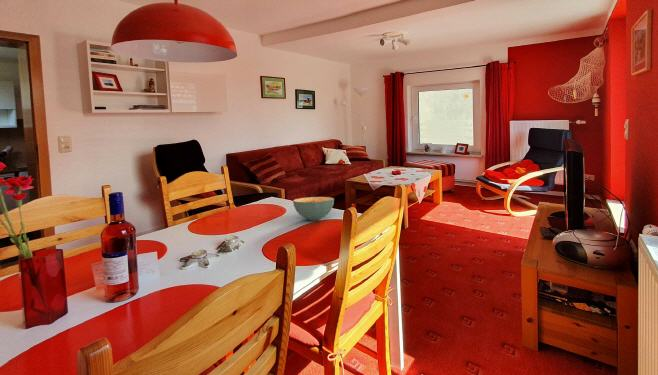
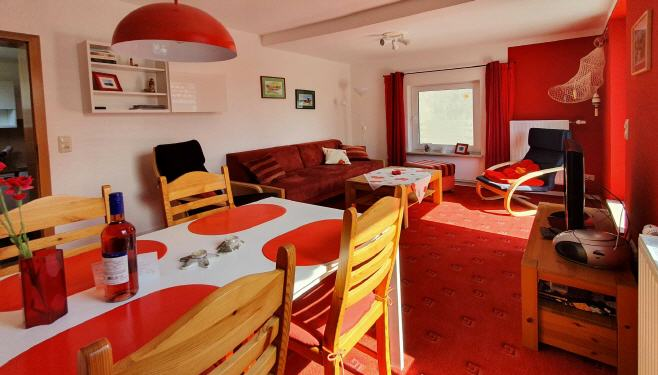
- cereal bowl [292,196,335,221]
